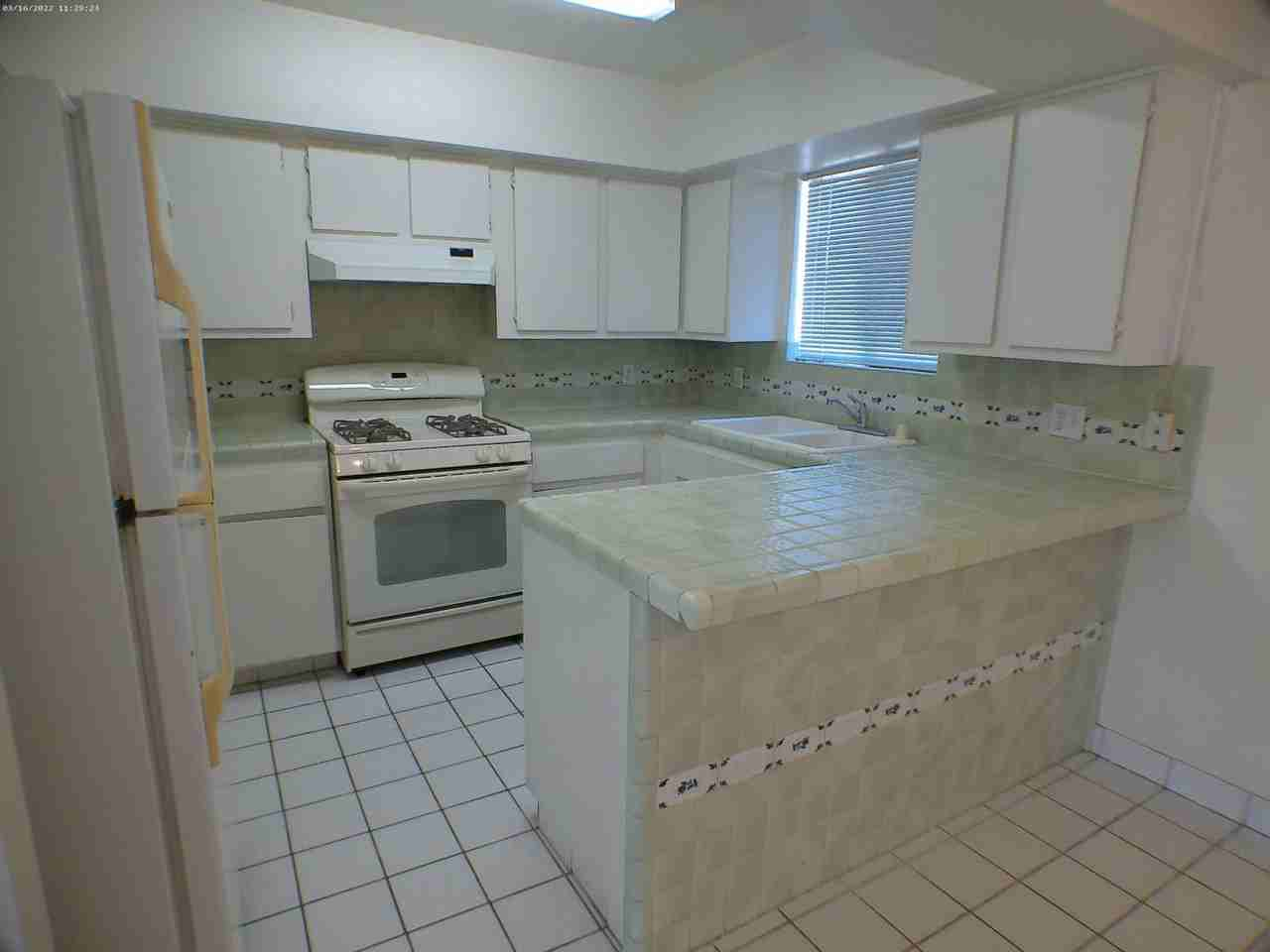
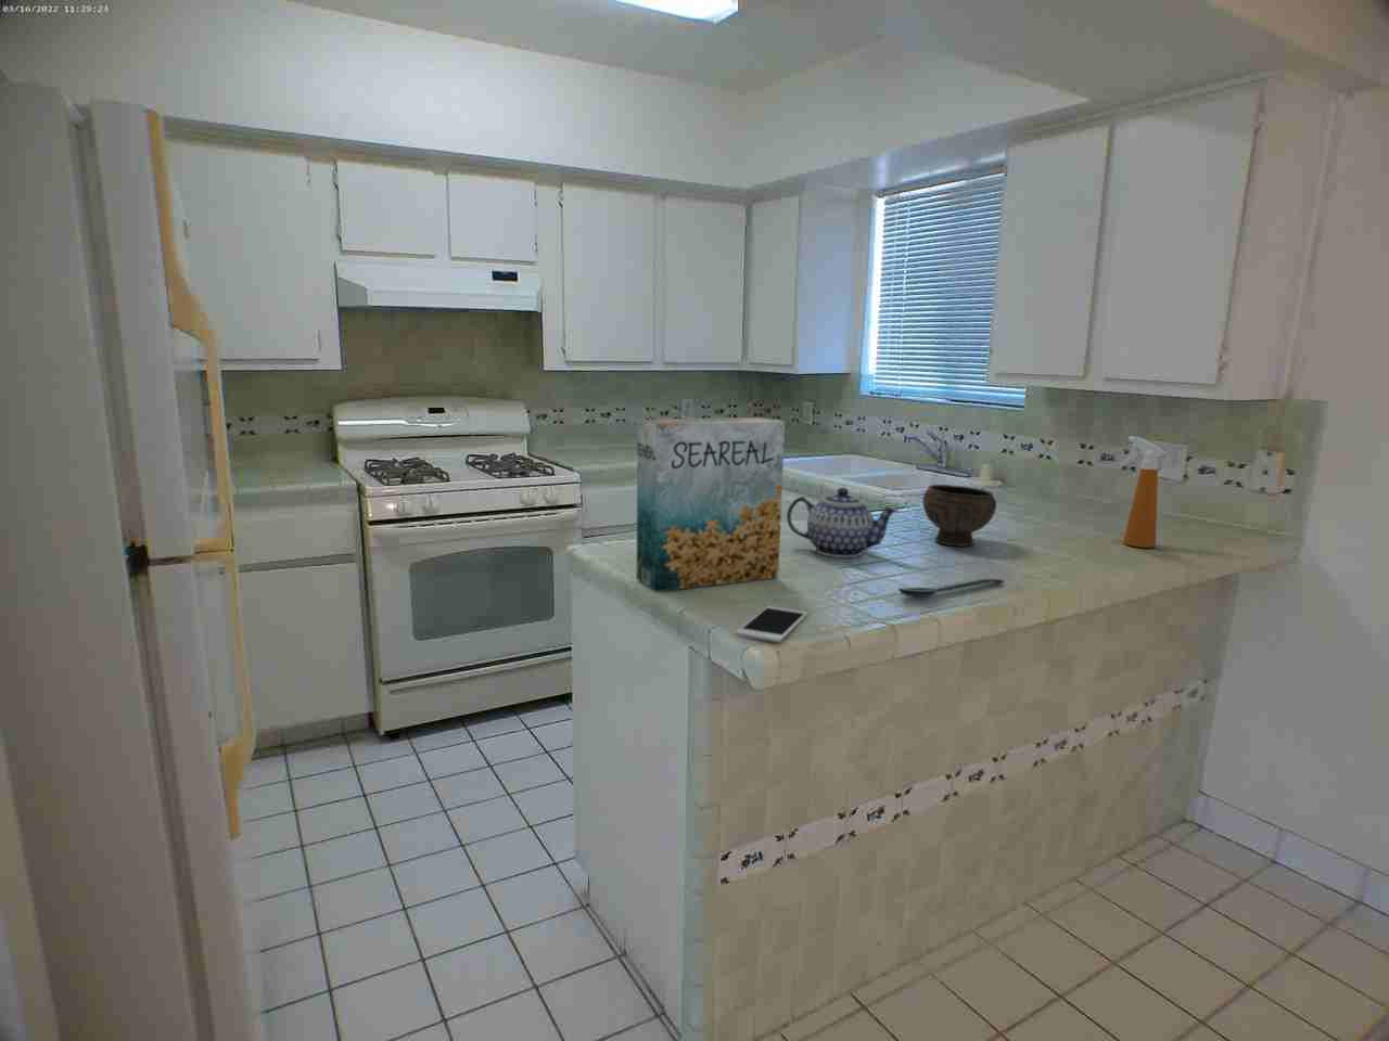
+ cereal box [634,417,785,593]
+ teapot [785,487,900,559]
+ cell phone [735,605,809,643]
+ spoon [897,578,1005,598]
+ spray bottle [1118,435,1168,549]
+ bowl [921,483,997,547]
